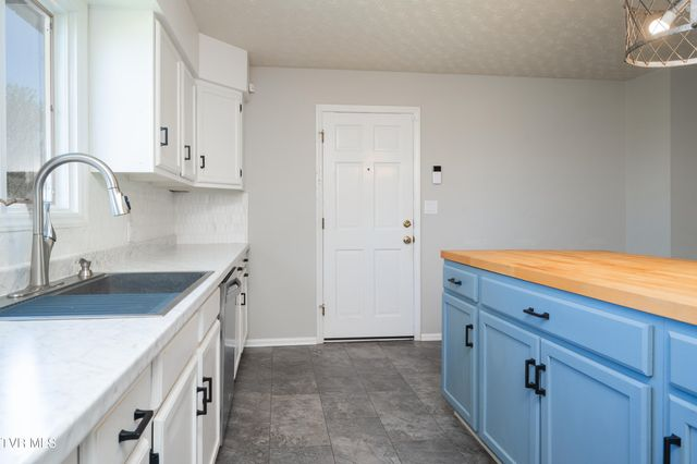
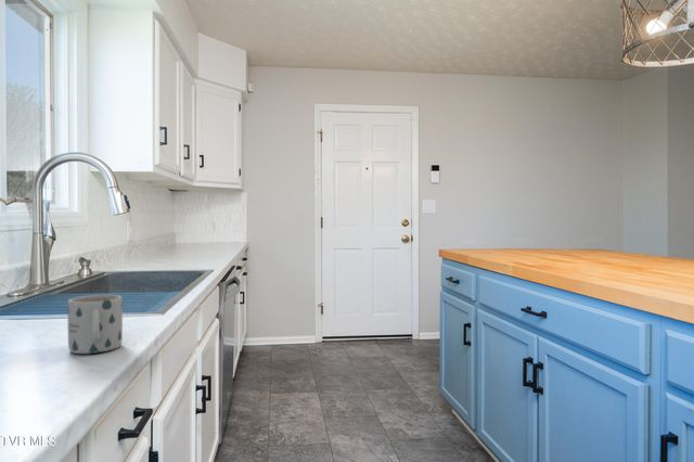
+ mug [66,294,124,355]
